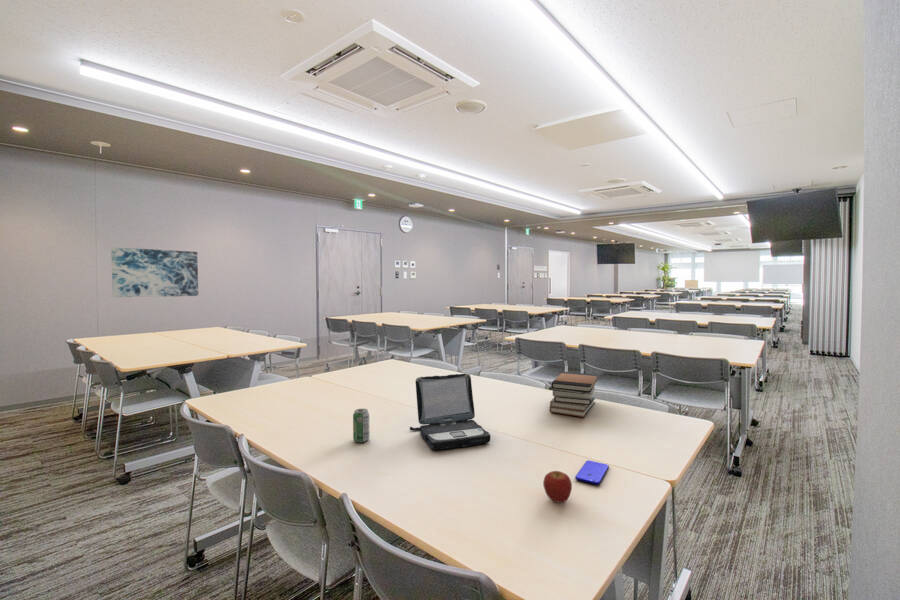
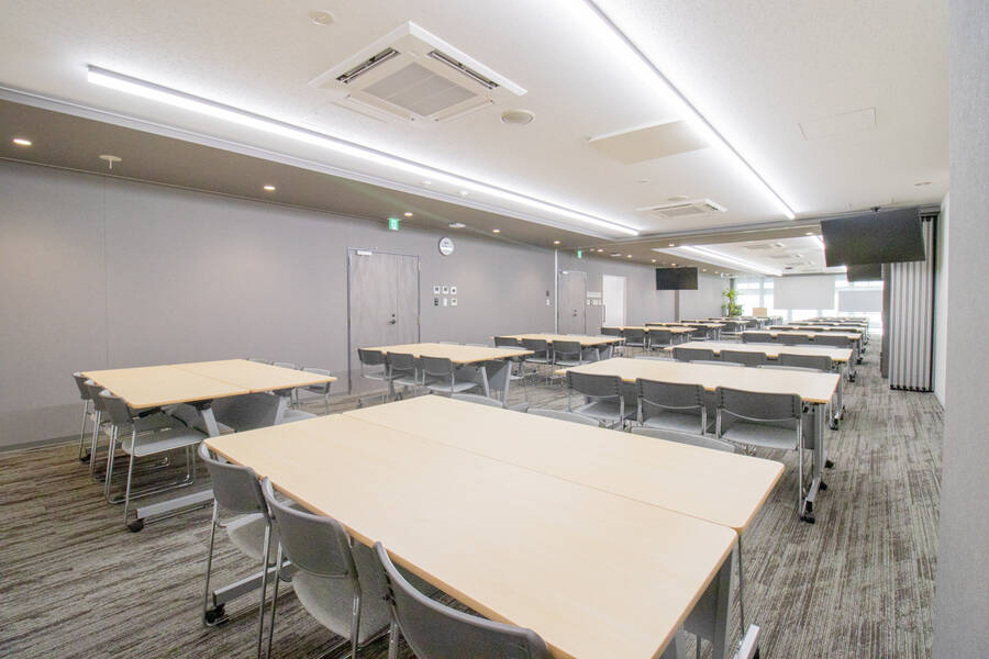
- smartphone [574,459,610,486]
- wall art [110,246,199,298]
- apple [542,470,573,504]
- beverage can [352,408,371,444]
- laptop [409,372,492,451]
- book stack [548,371,599,418]
